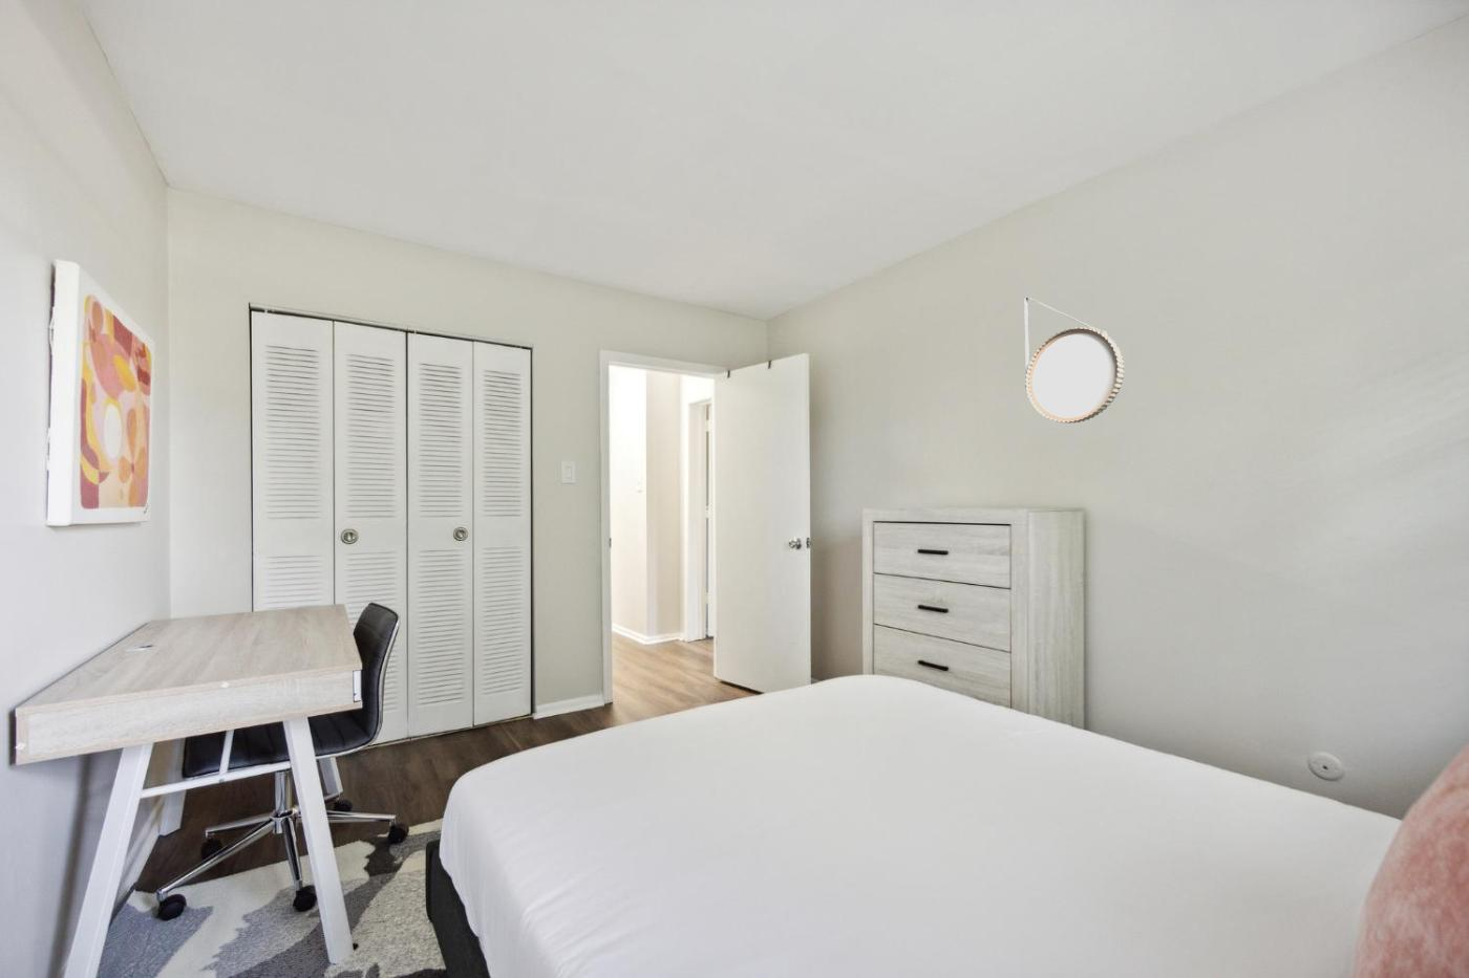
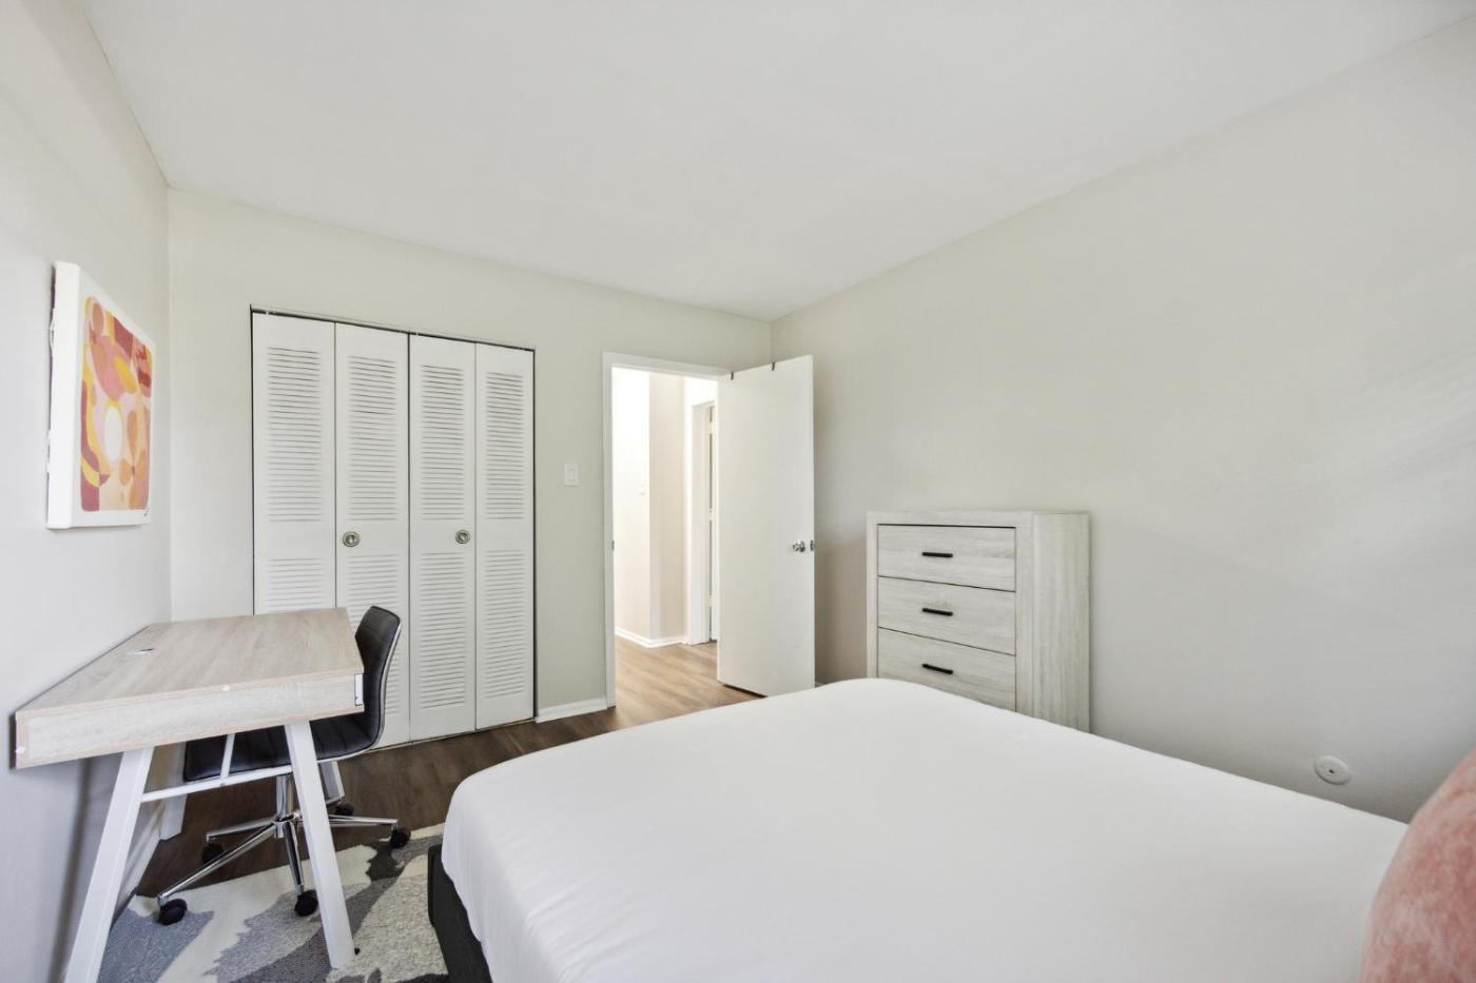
- home mirror [1023,297,1126,425]
